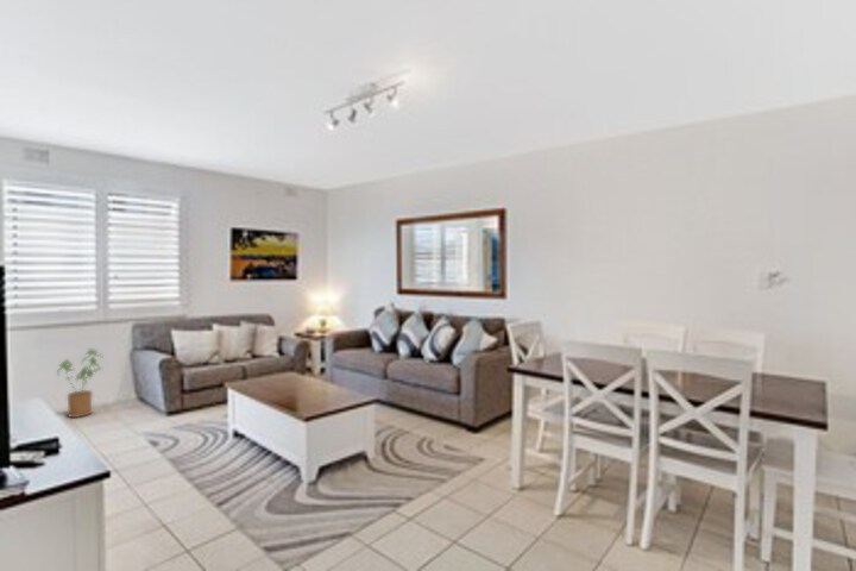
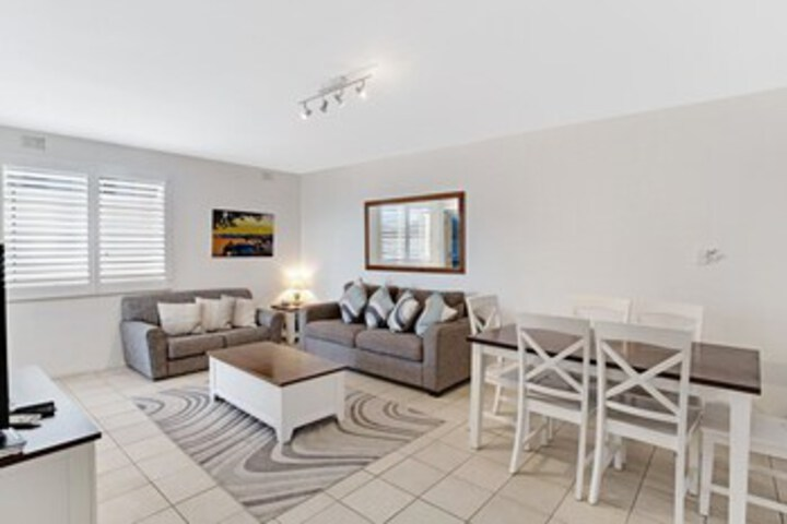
- house plant [56,349,105,419]
